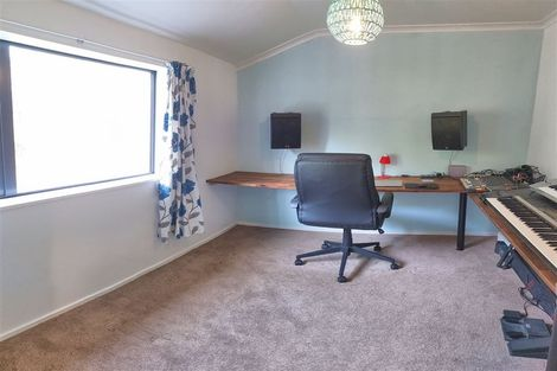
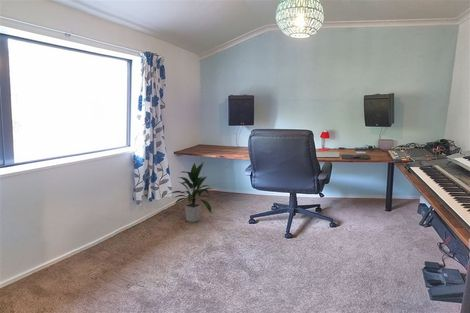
+ indoor plant [169,161,213,223]
